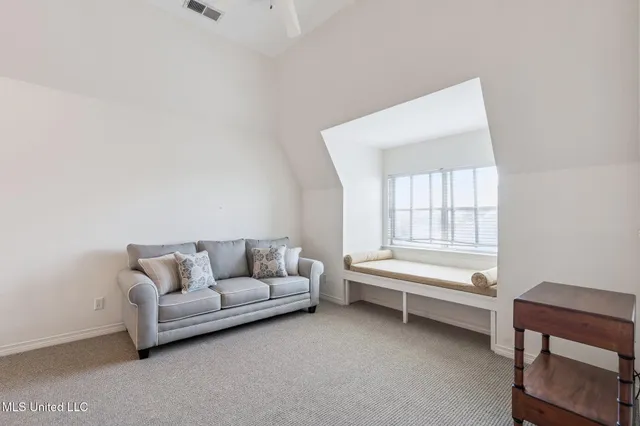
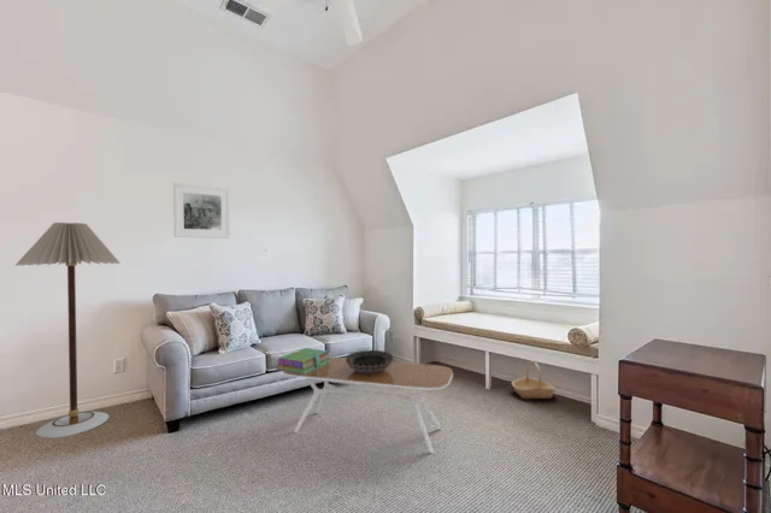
+ decorative bowl [346,349,395,372]
+ basket [511,360,558,400]
+ stack of books [275,347,330,375]
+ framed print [172,182,231,240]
+ floor lamp [13,222,122,438]
+ coffee table [282,355,454,454]
